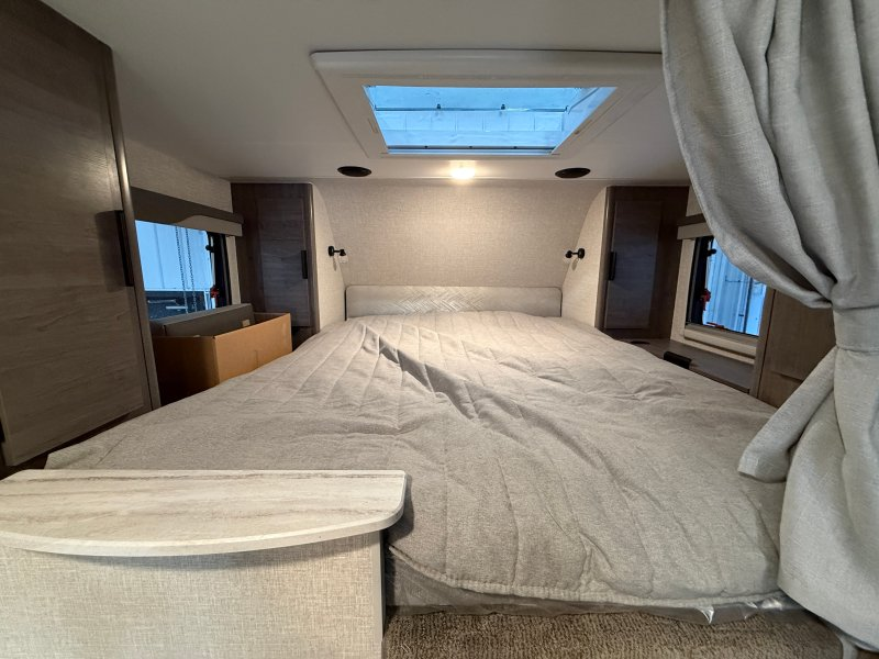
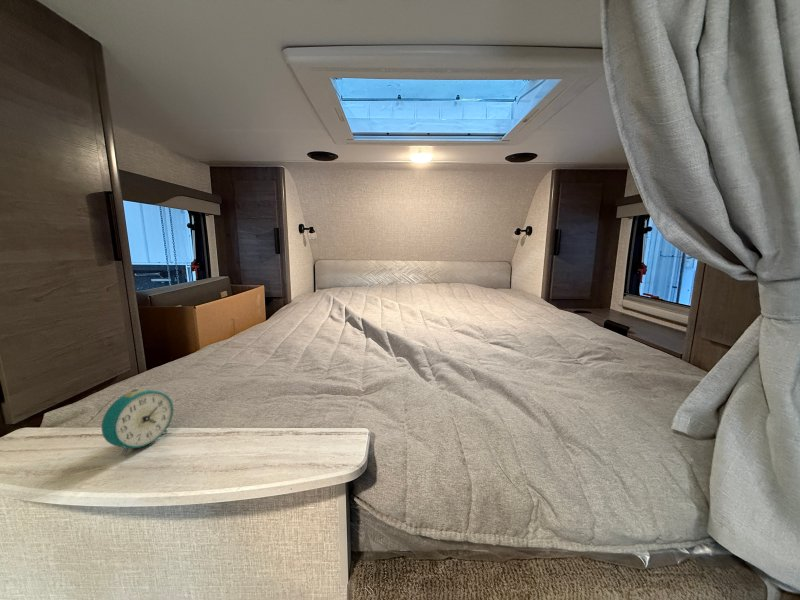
+ alarm clock [101,388,174,458]
